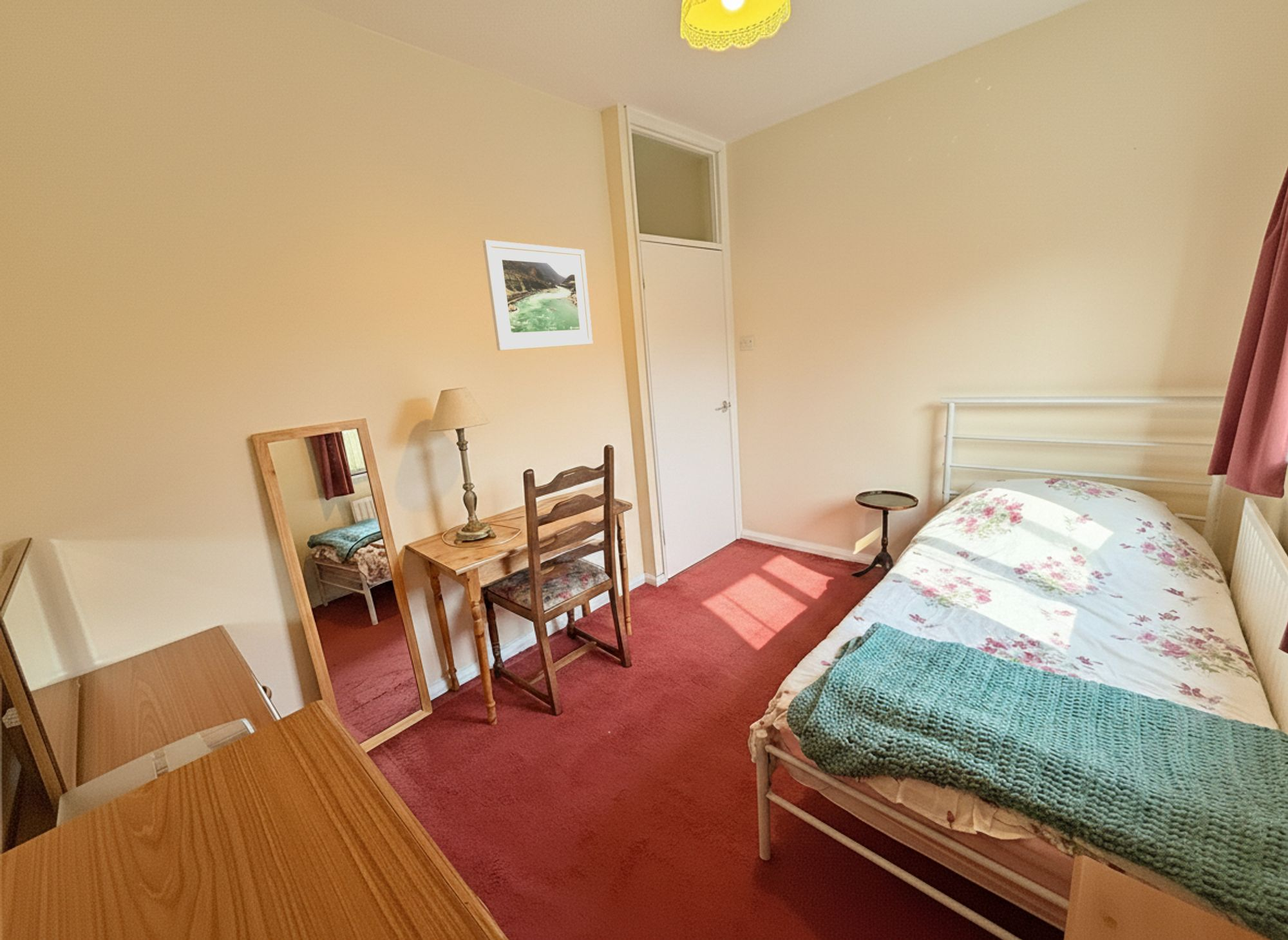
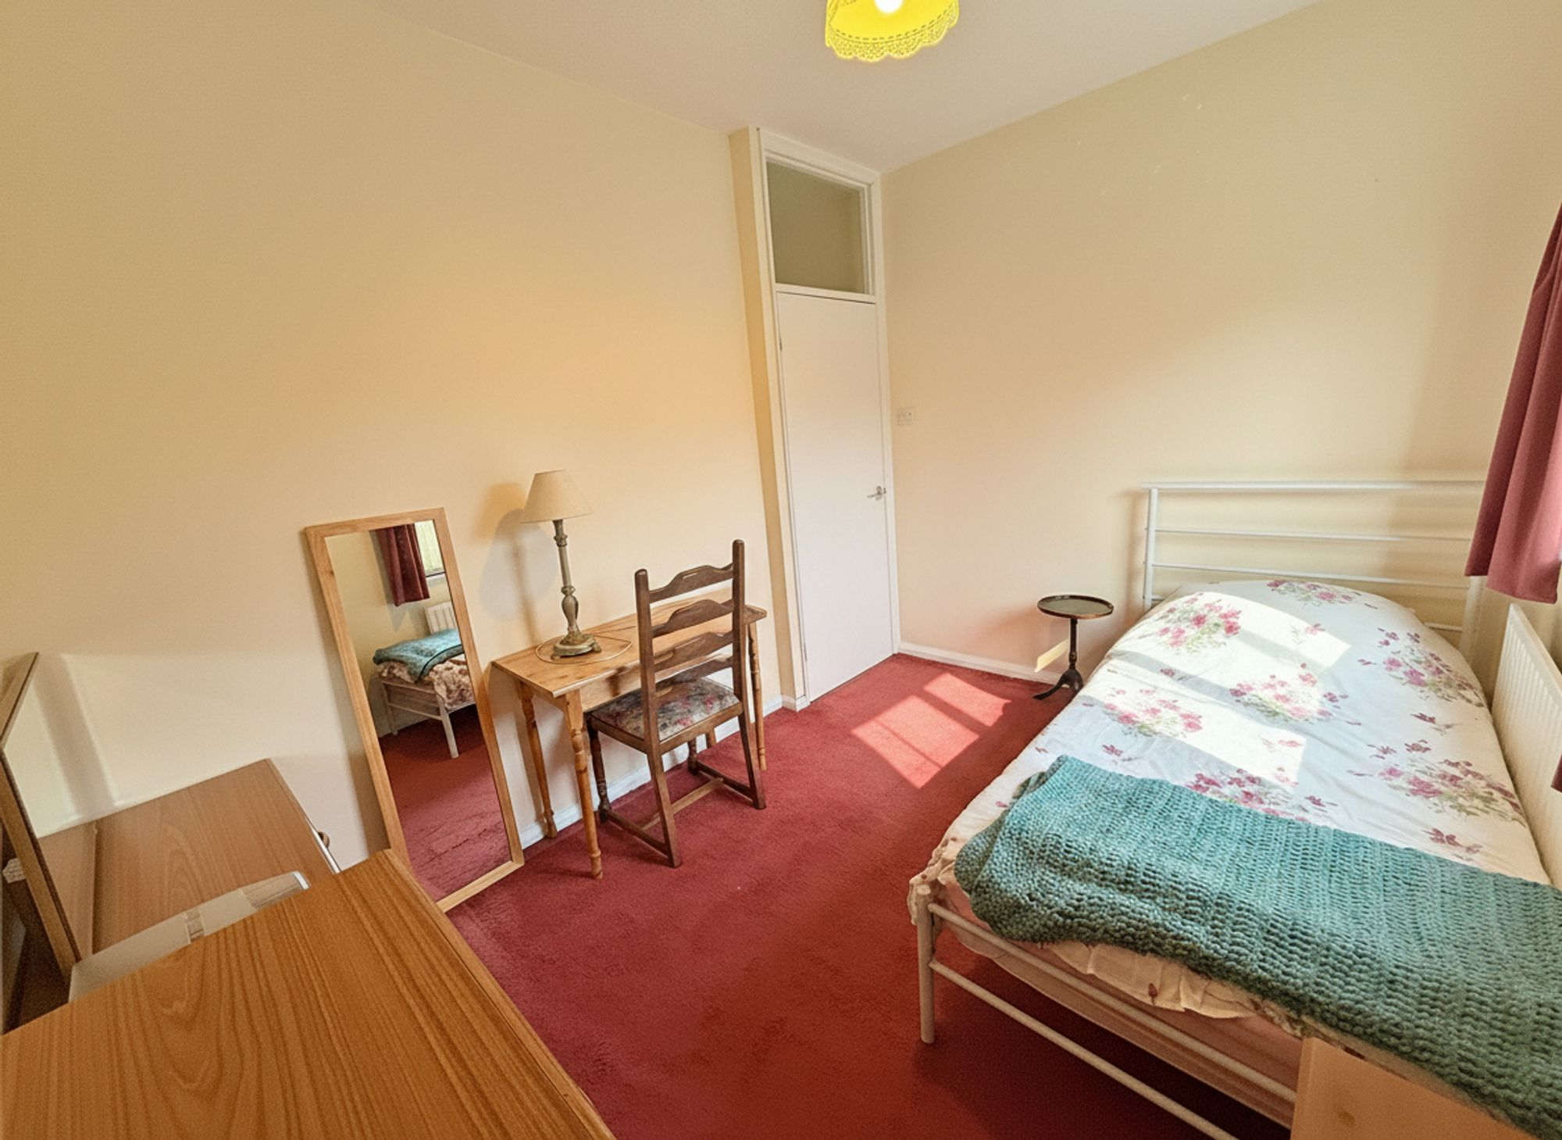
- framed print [482,239,593,351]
